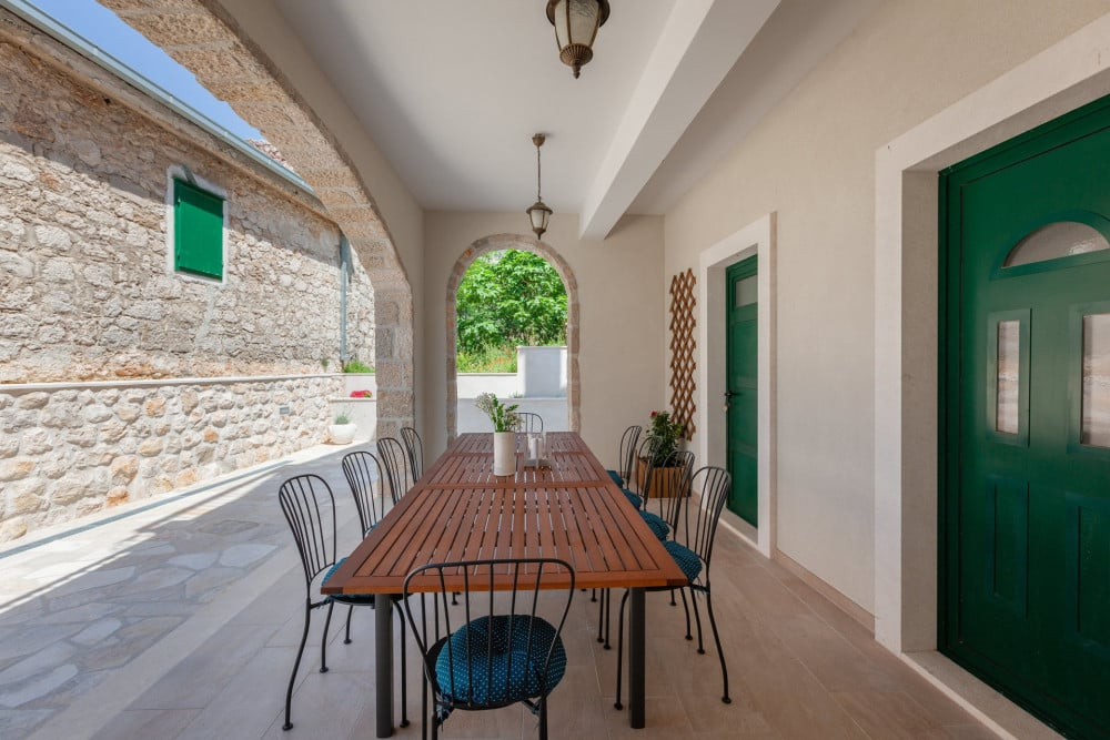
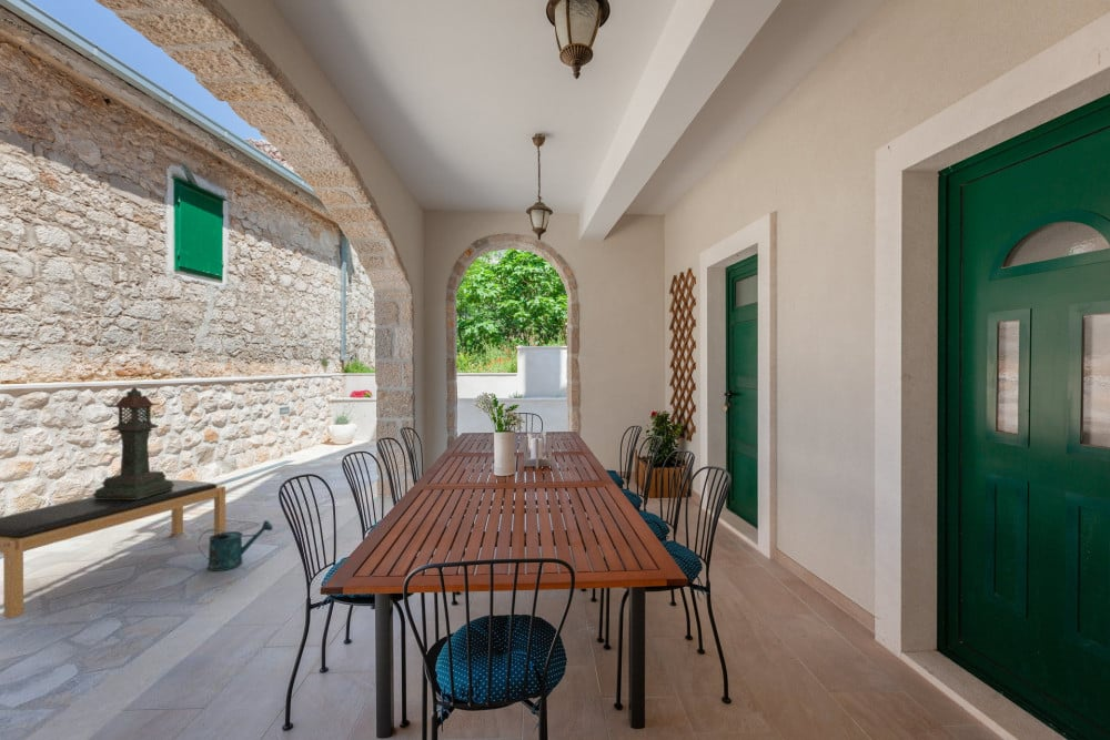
+ watering can [198,519,274,572]
+ lantern [92,386,174,499]
+ bench [0,479,226,619]
